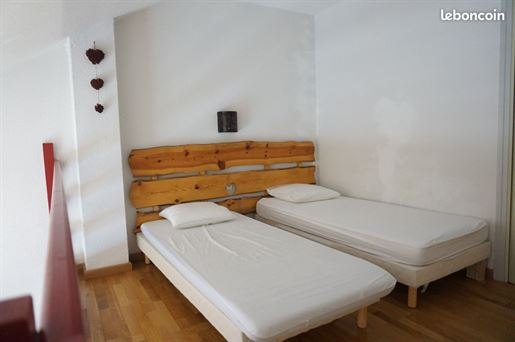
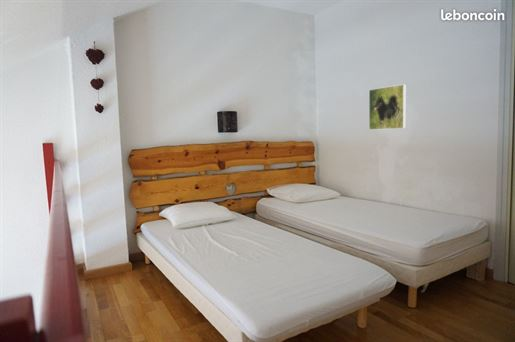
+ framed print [368,83,407,131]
